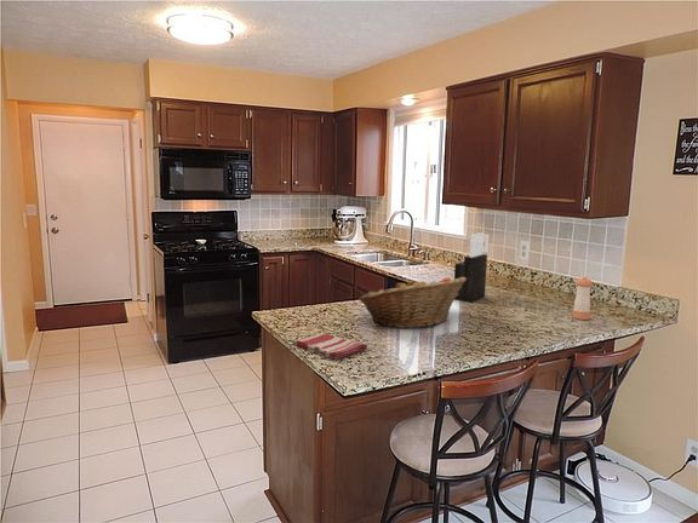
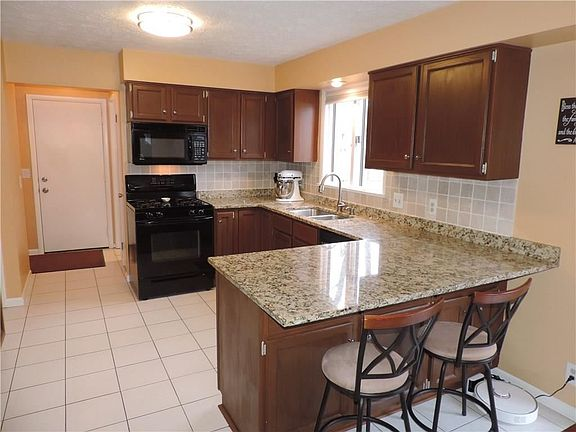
- fruit basket [357,277,467,329]
- knife block [453,231,488,304]
- pepper shaker [572,276,594,321]
- dish towel [291,332,368,361]
